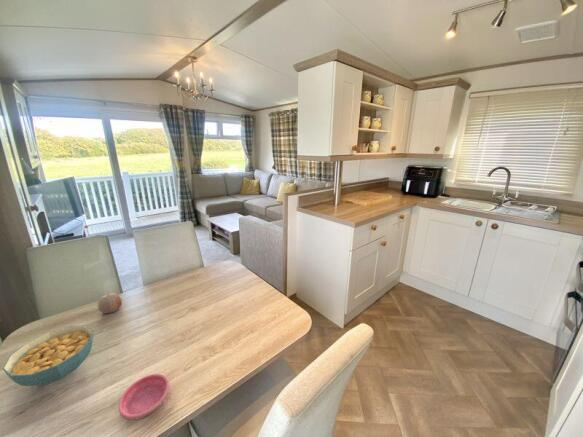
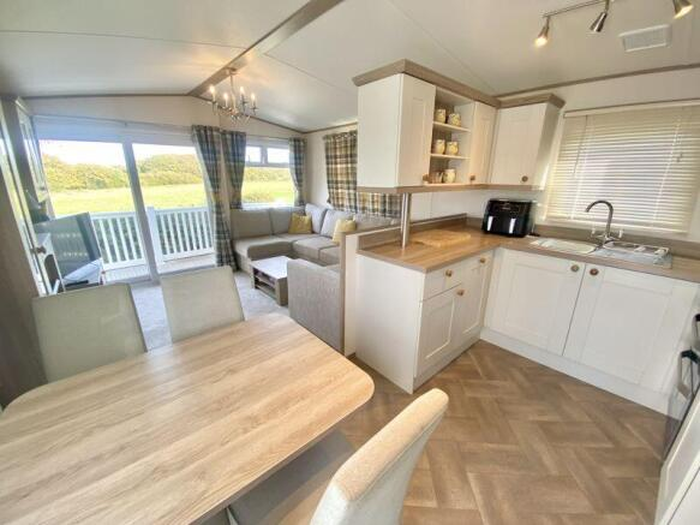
- saucer [117,373,171,421]
- cereal bowl [2,324,94,387]
- apple [97,292,123,314]
